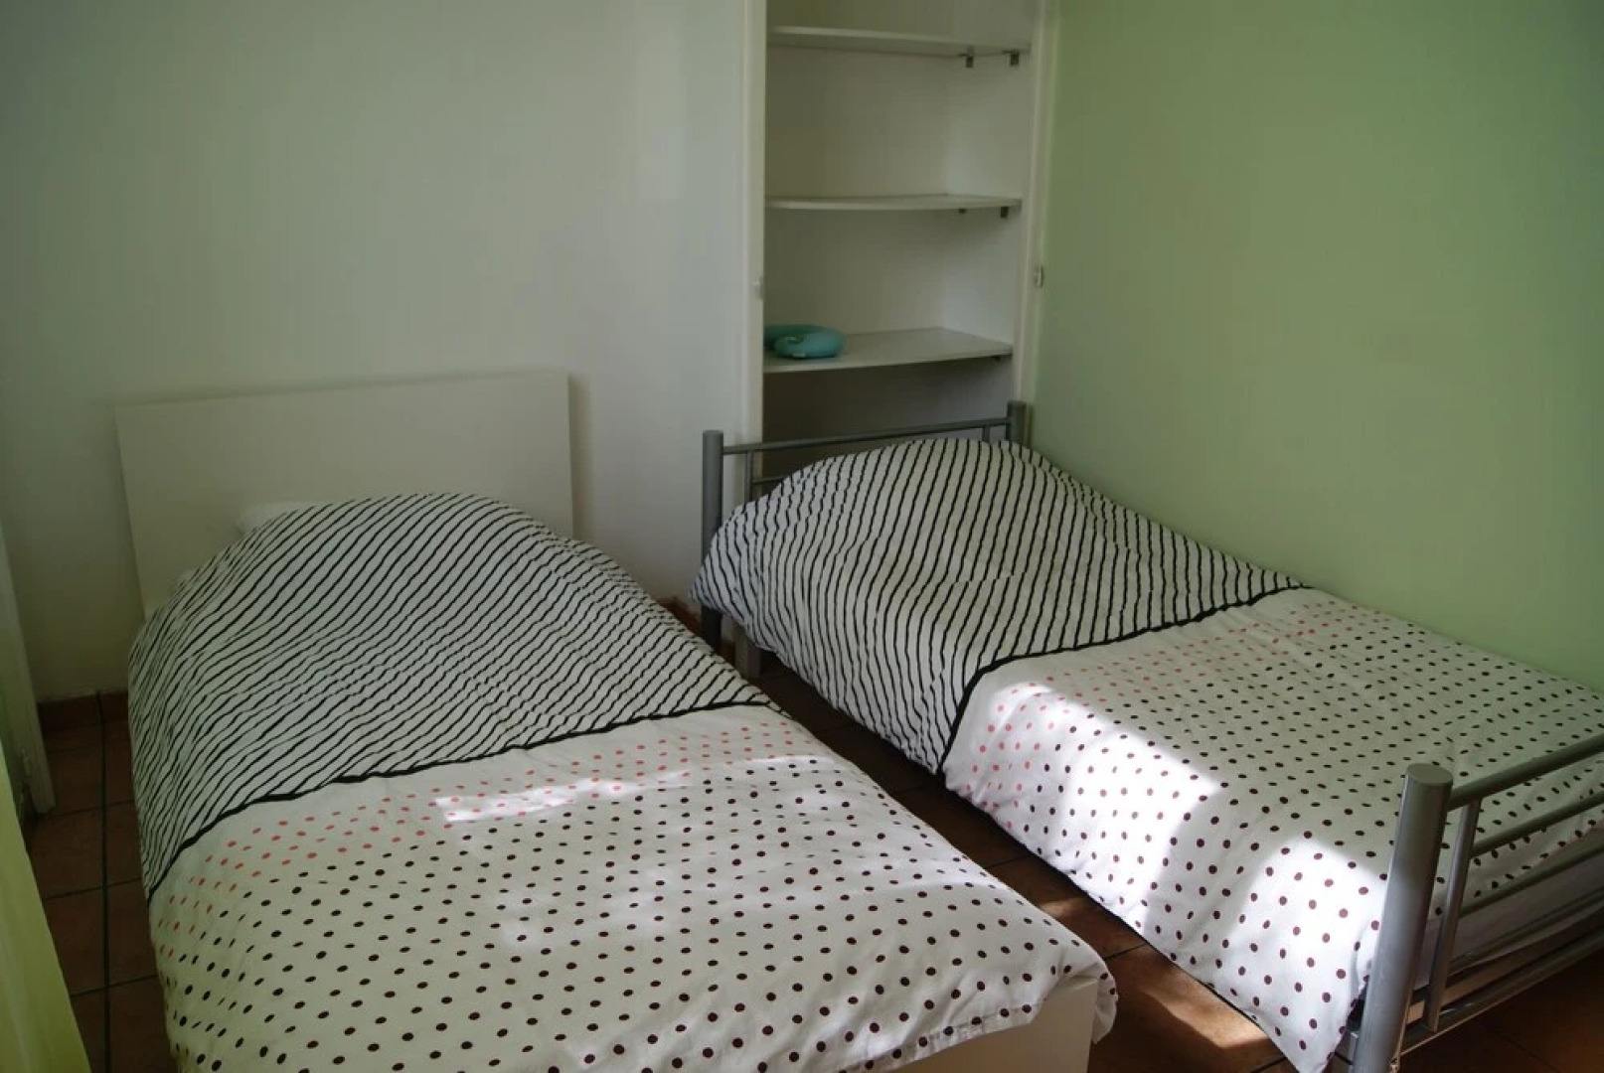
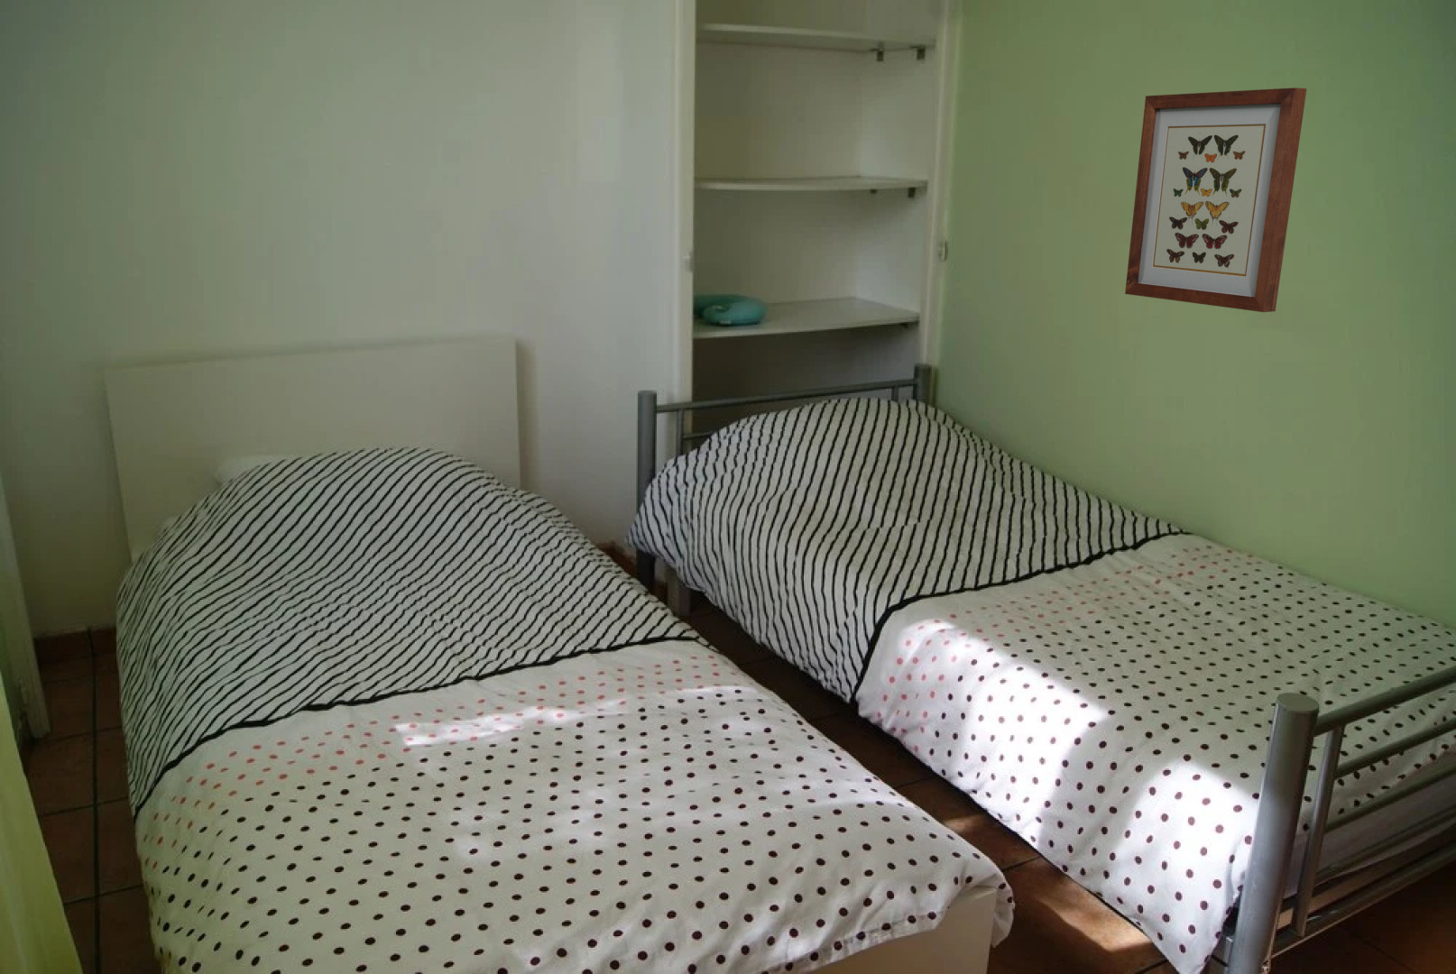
+ wall art [1124,87,1307,313]
